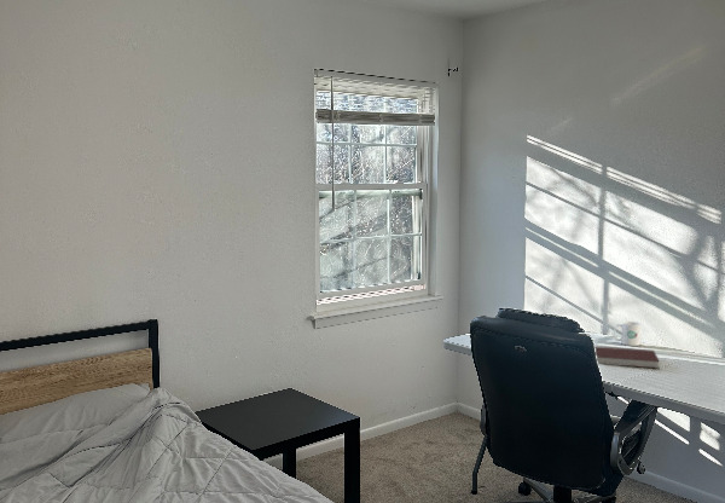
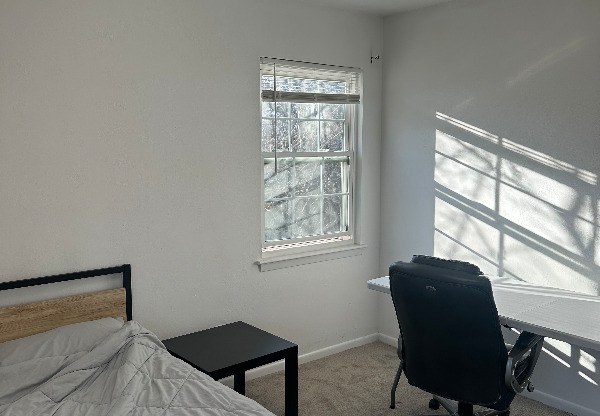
- mug [613,320,642,347]
- notebook [593,345,661,370]
